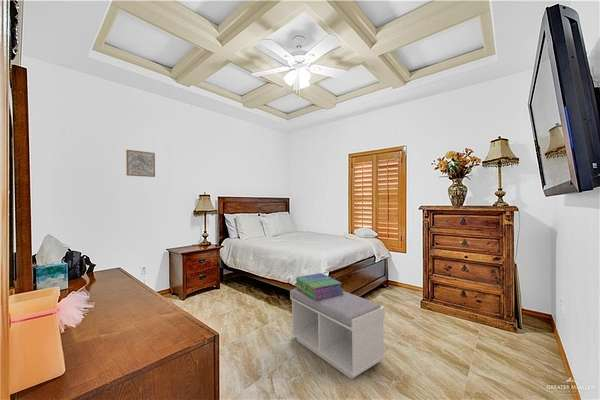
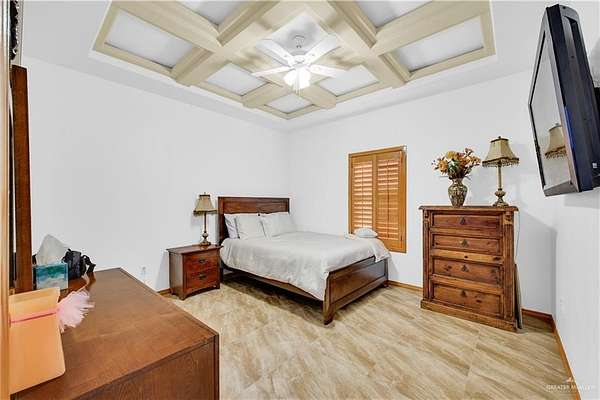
- wall art [125,149,156,178]
- bench [289,287,386,380]
- stack of books [294,272,345,300]
